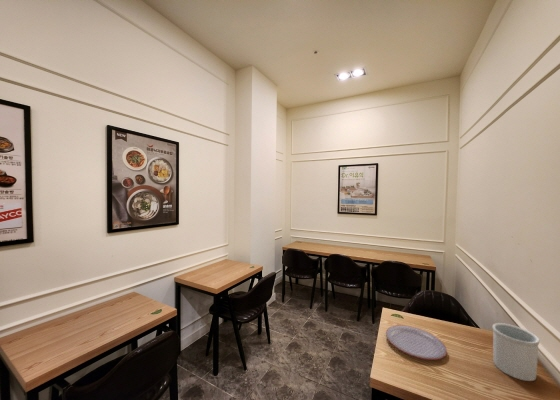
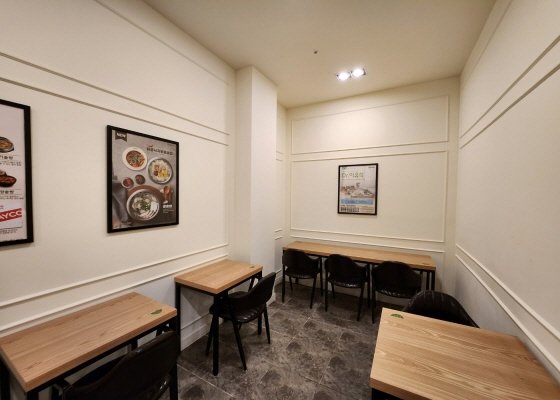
- utensil holder [492,322,540,382]
- plate [385,324,448,361]
